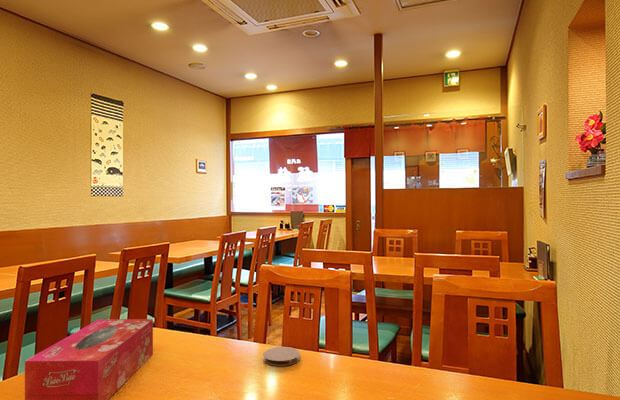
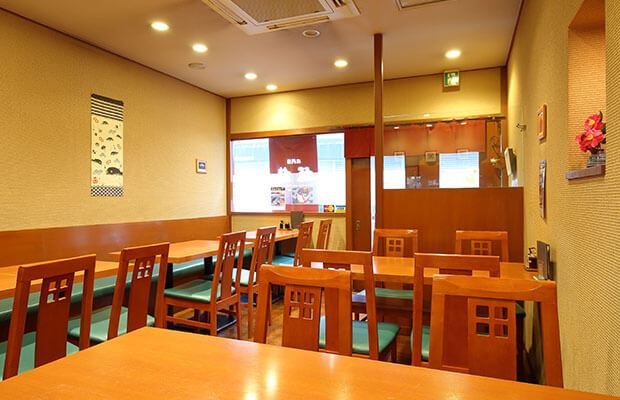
- tissue box [24,318,154,400]
- coaster [262,346,301,367]
